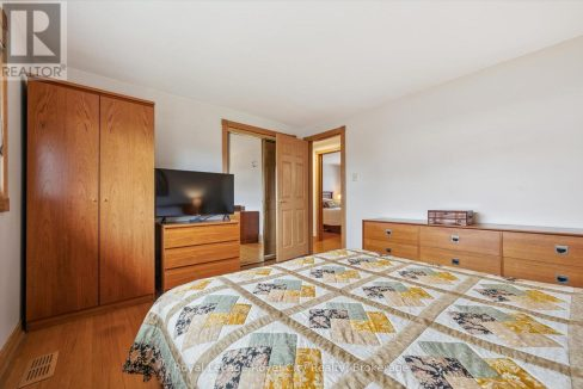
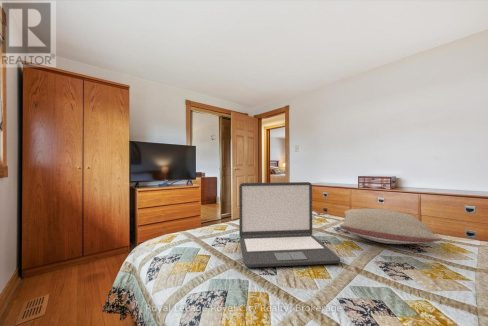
+ laptop [238,181,341,269]
+ pillow [339,208,443,245]
